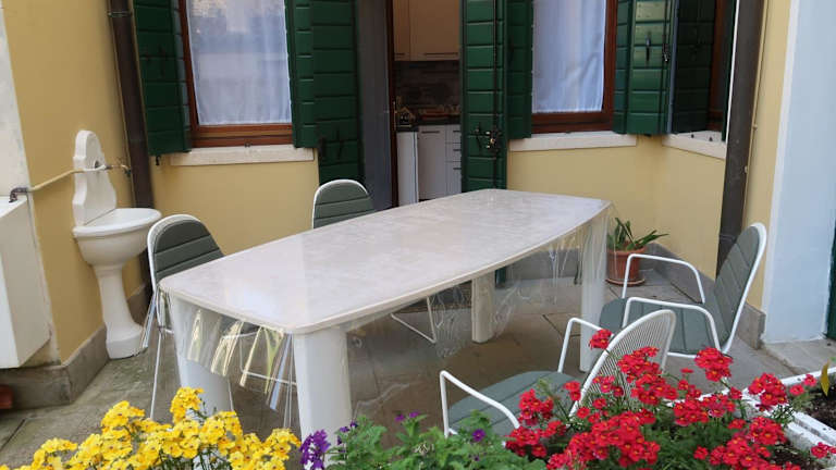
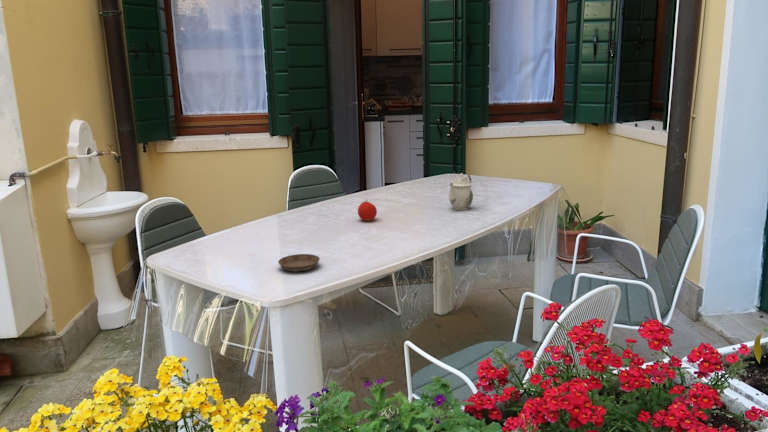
+ saucer [277,253,321,272]
+ fruit [357,198,378,222]
+ teapot [448,172,474,211]
